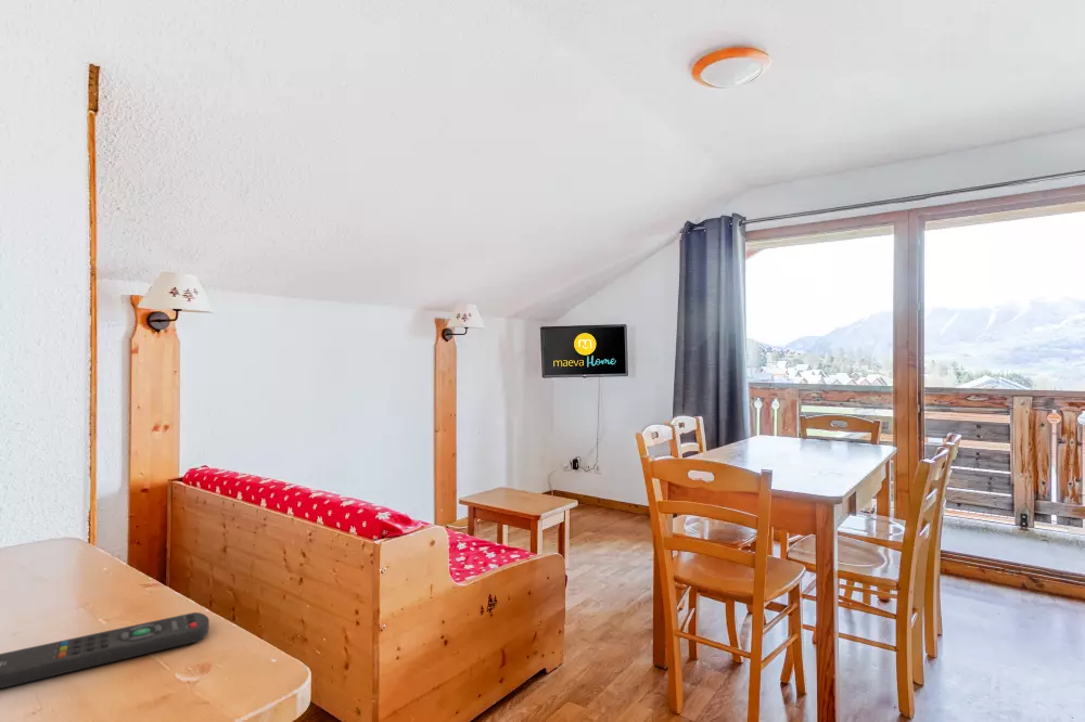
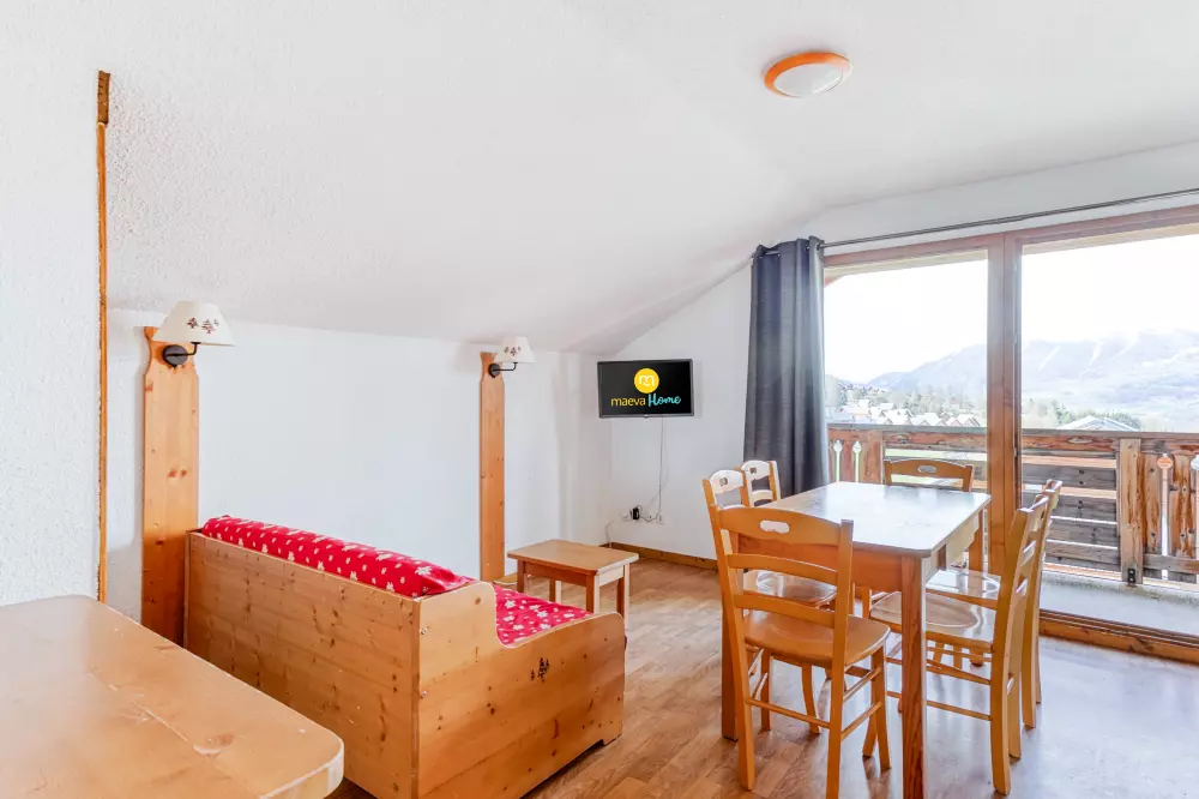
- remote control [0,611,210,689]
